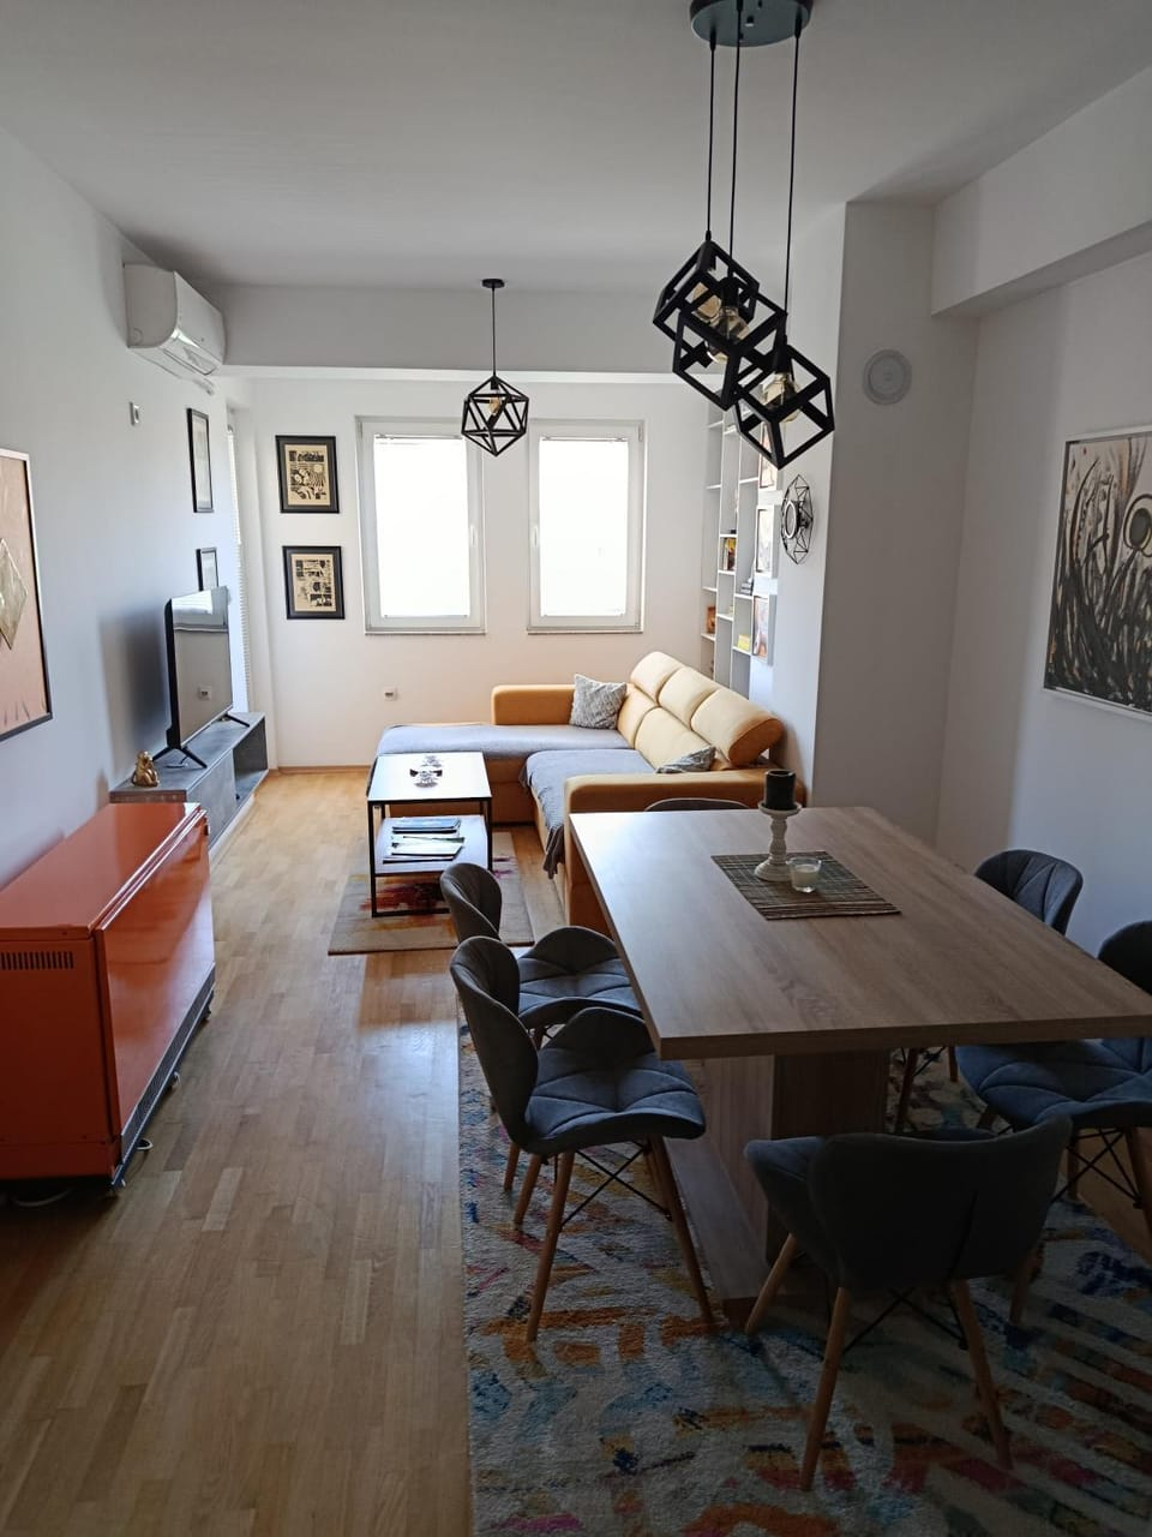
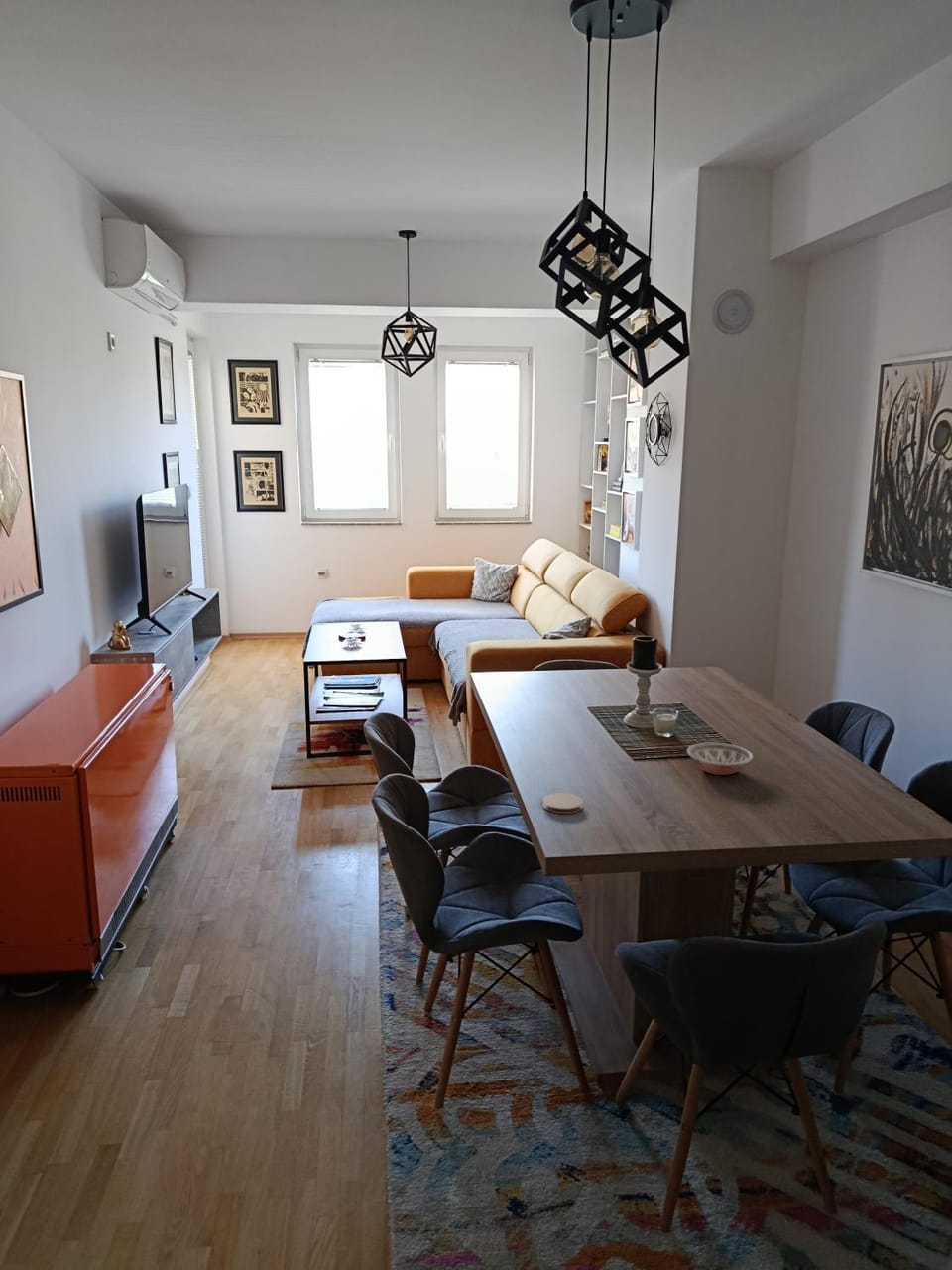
+ bowl [686,742,754,776]
+ coaster [541,792,584,815]
